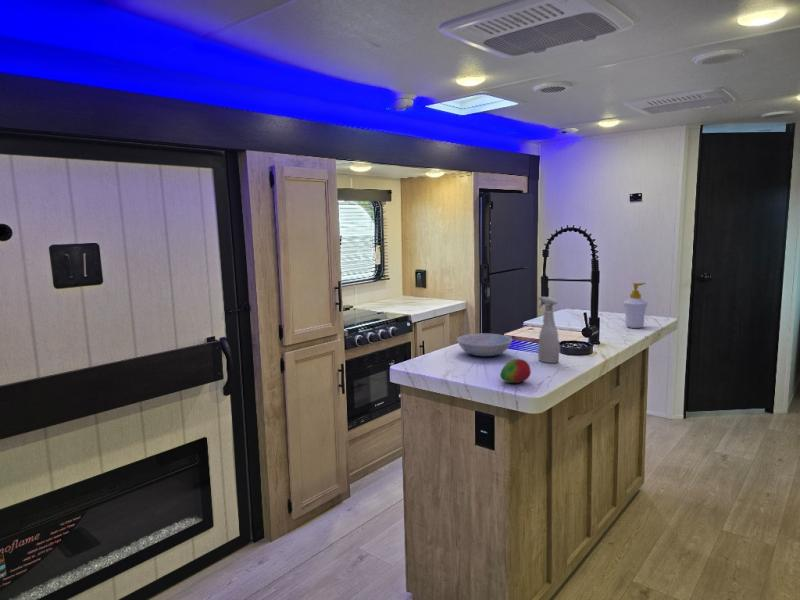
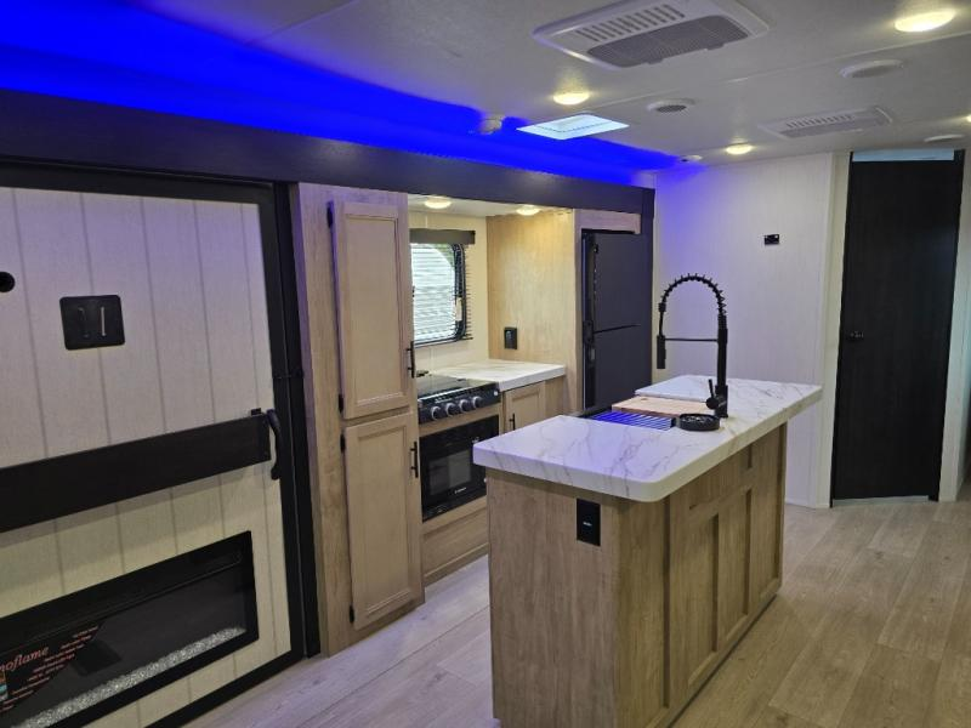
- dish [456,333,513,357]
- soap bottle [622,282,649,329]
- fruit [499,358,532,384]
- spray bottle [537,296,560,364]
